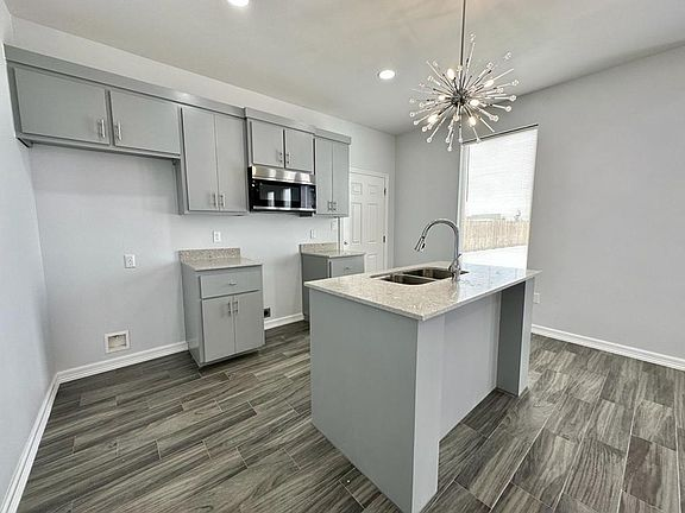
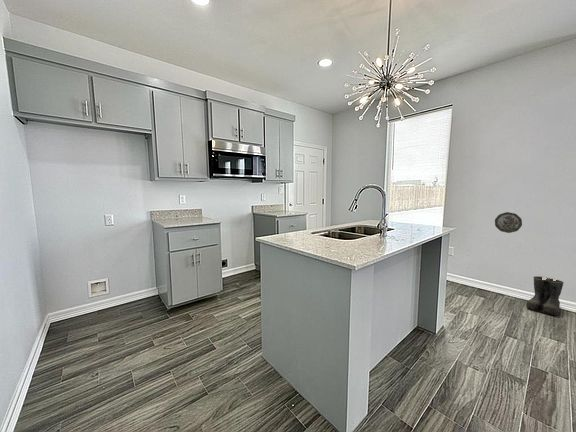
+ decorative plate [494,211,523,234]
+ boots [525,275,565,316]
